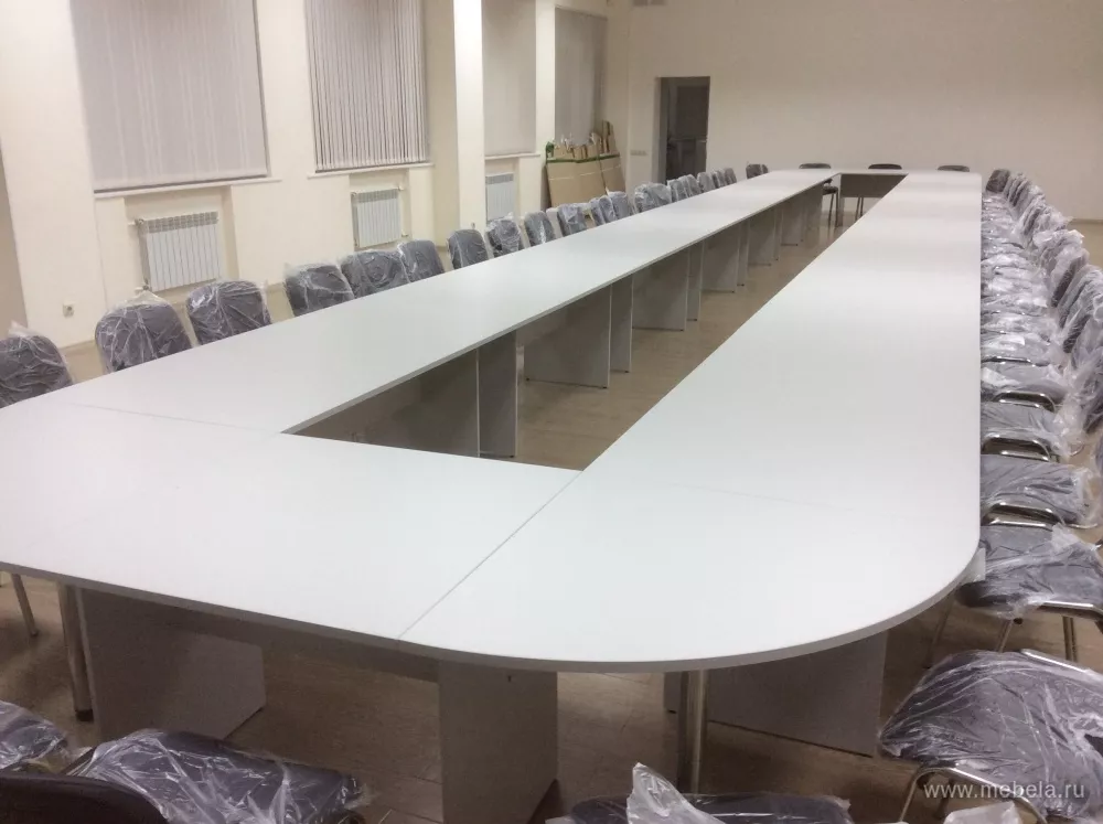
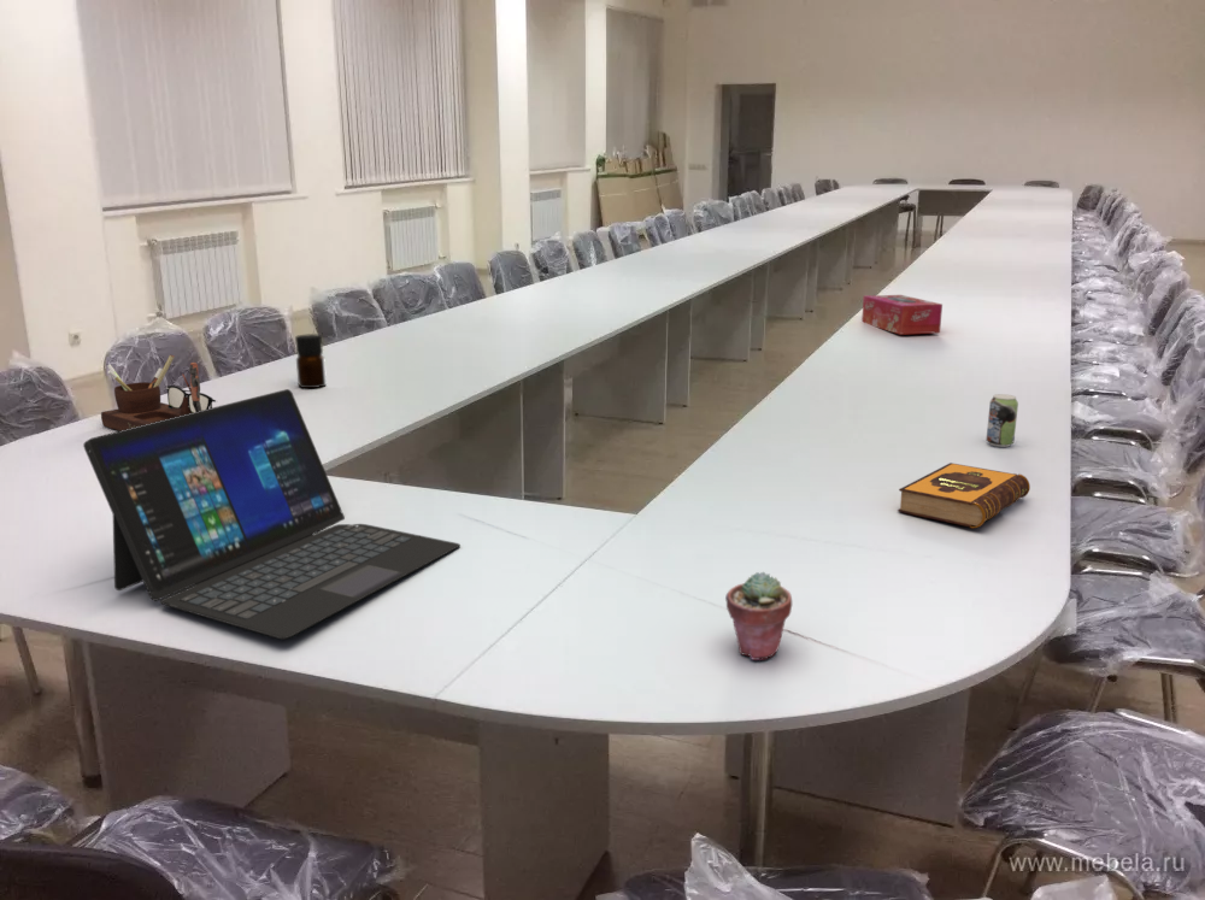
+ desk organizer [100,353,217,431]
+ potted succulent [724,571,793,661]
+ laptop [82,388,462,640]
+ bottle [294,333,328,389]
+ hardback book [897,461,1031,529]
+ beverage can [984,393,1019,448]
+ tissue box [860,294,944,336]
